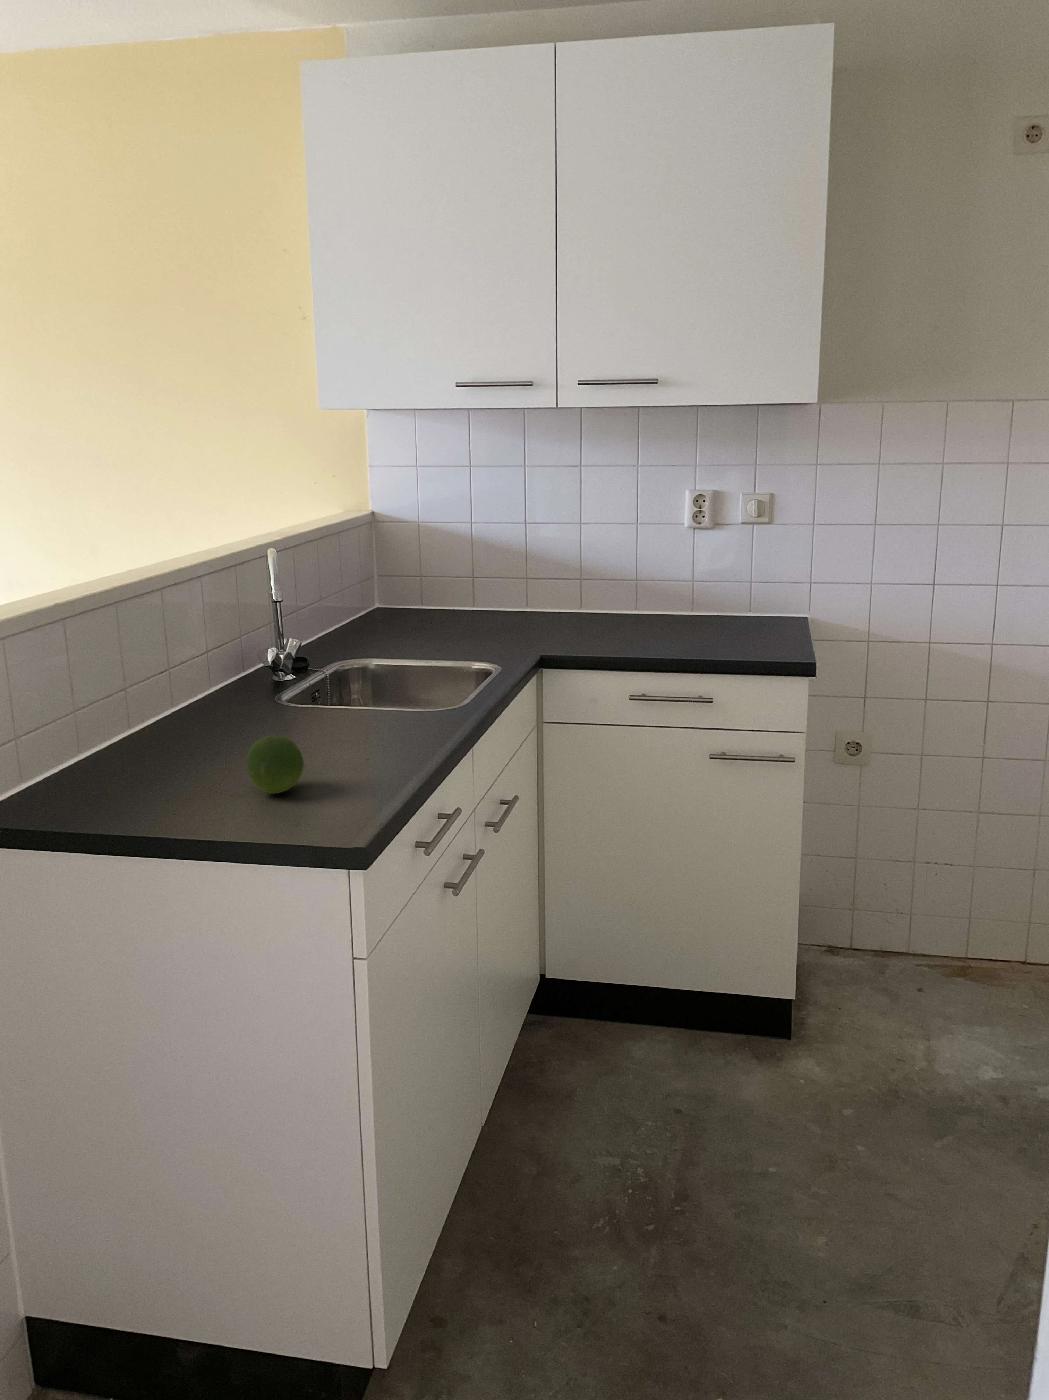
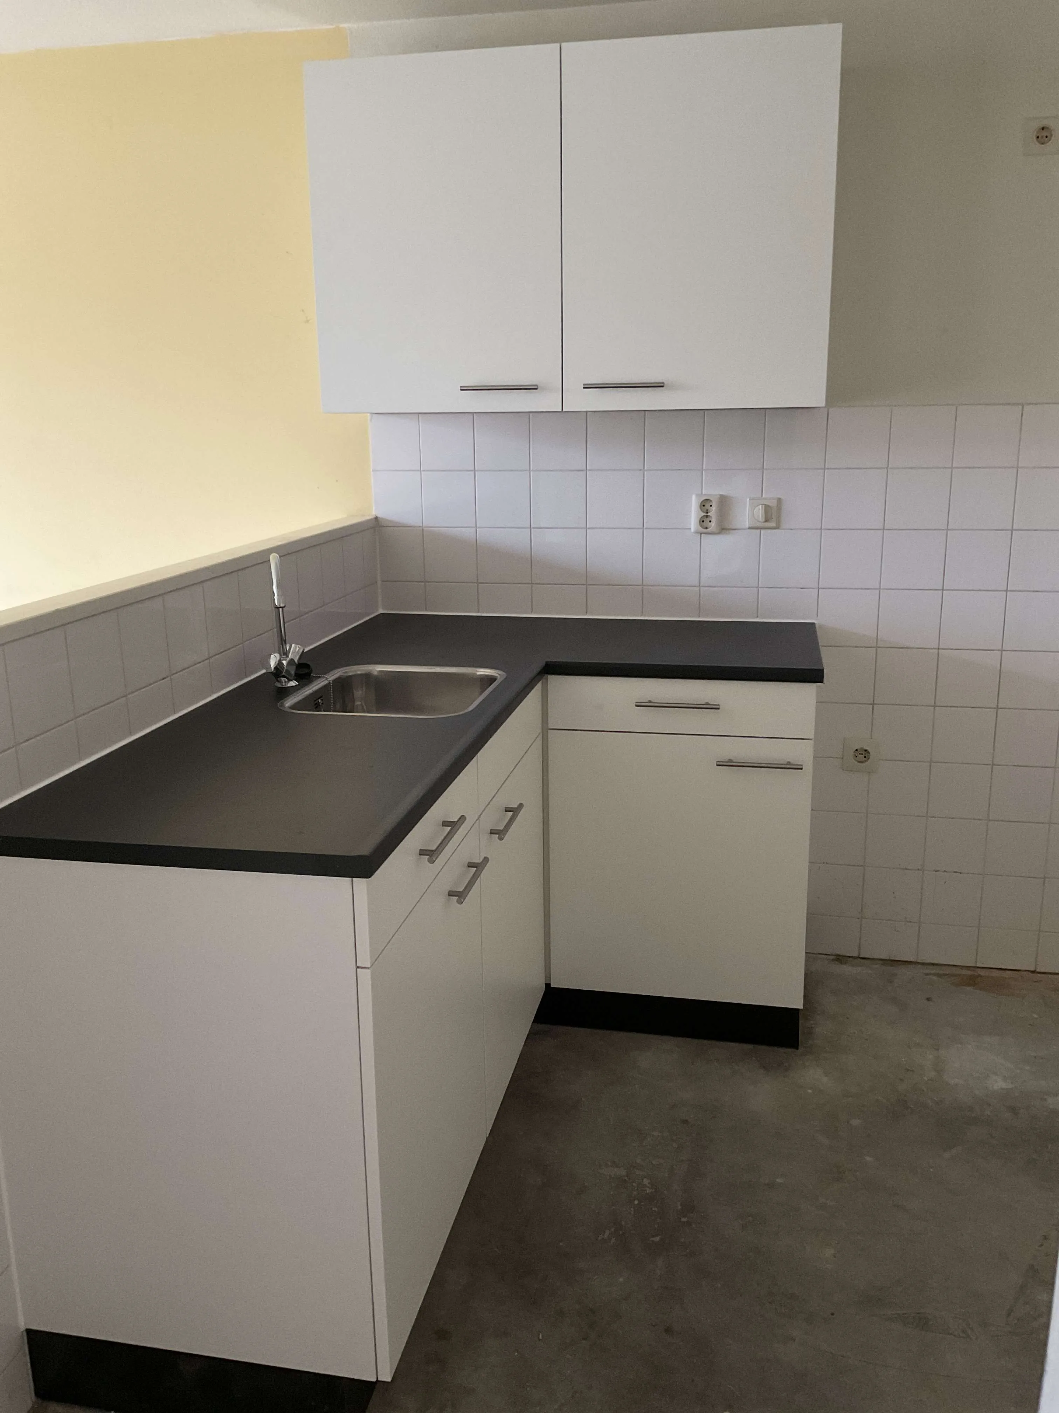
- fruit [246,735,304,794]
